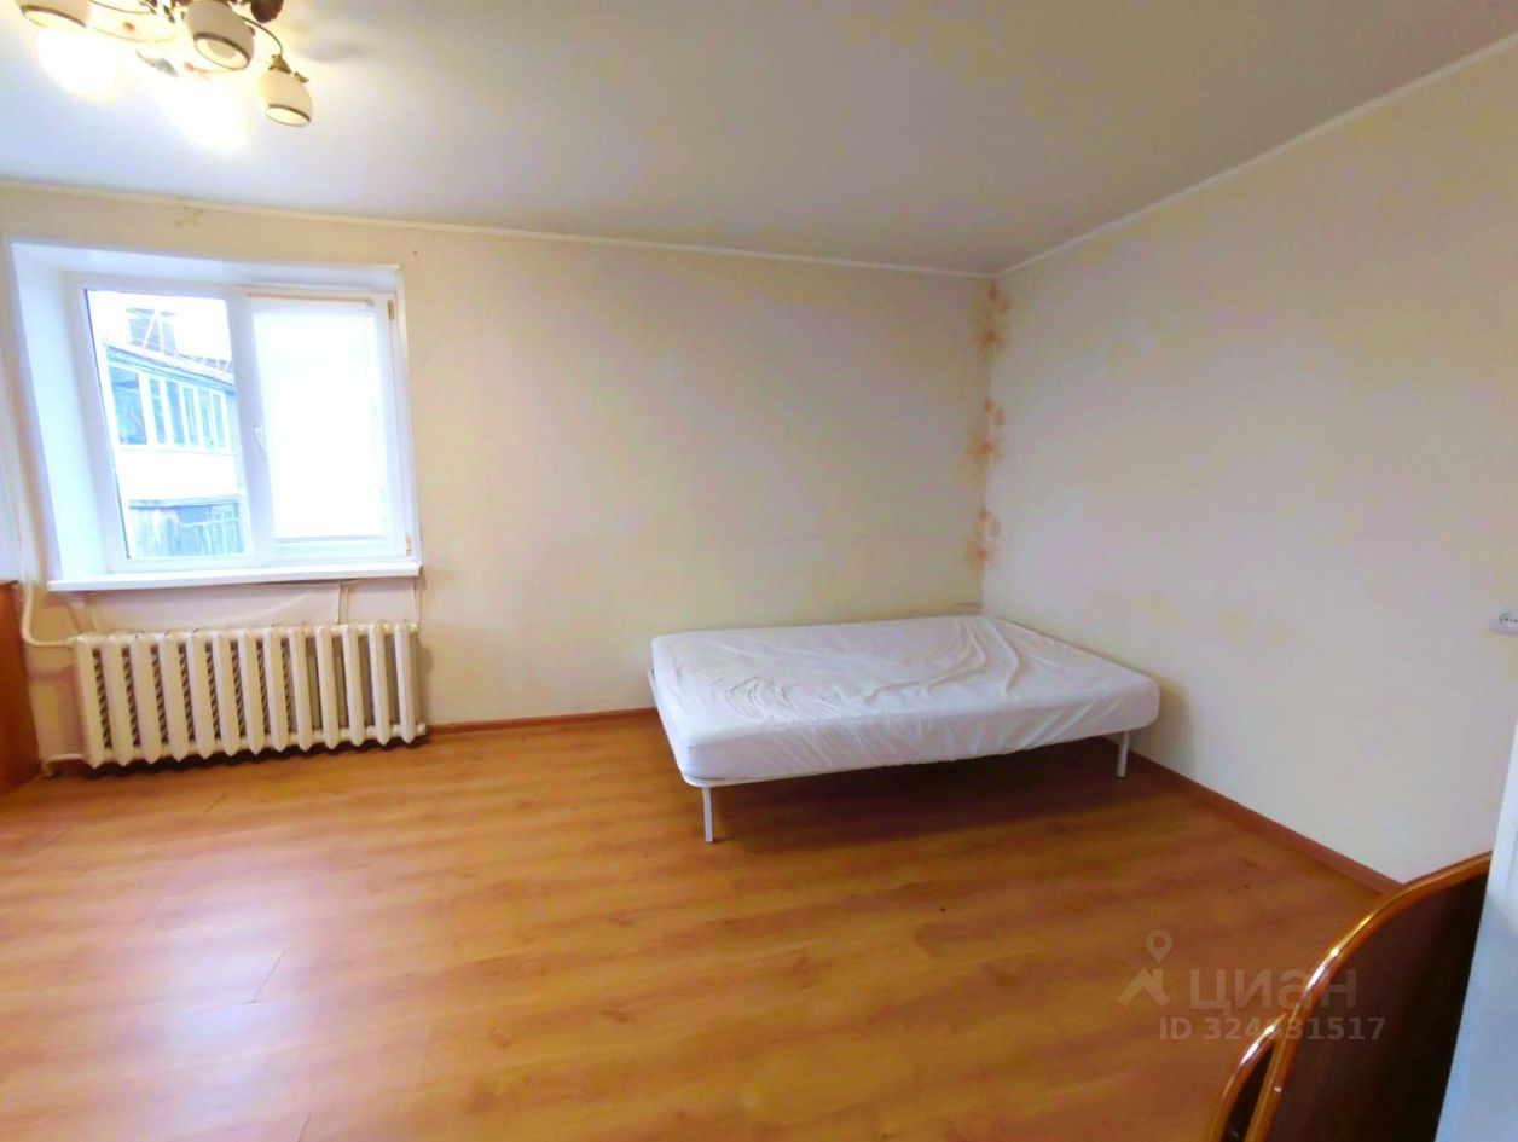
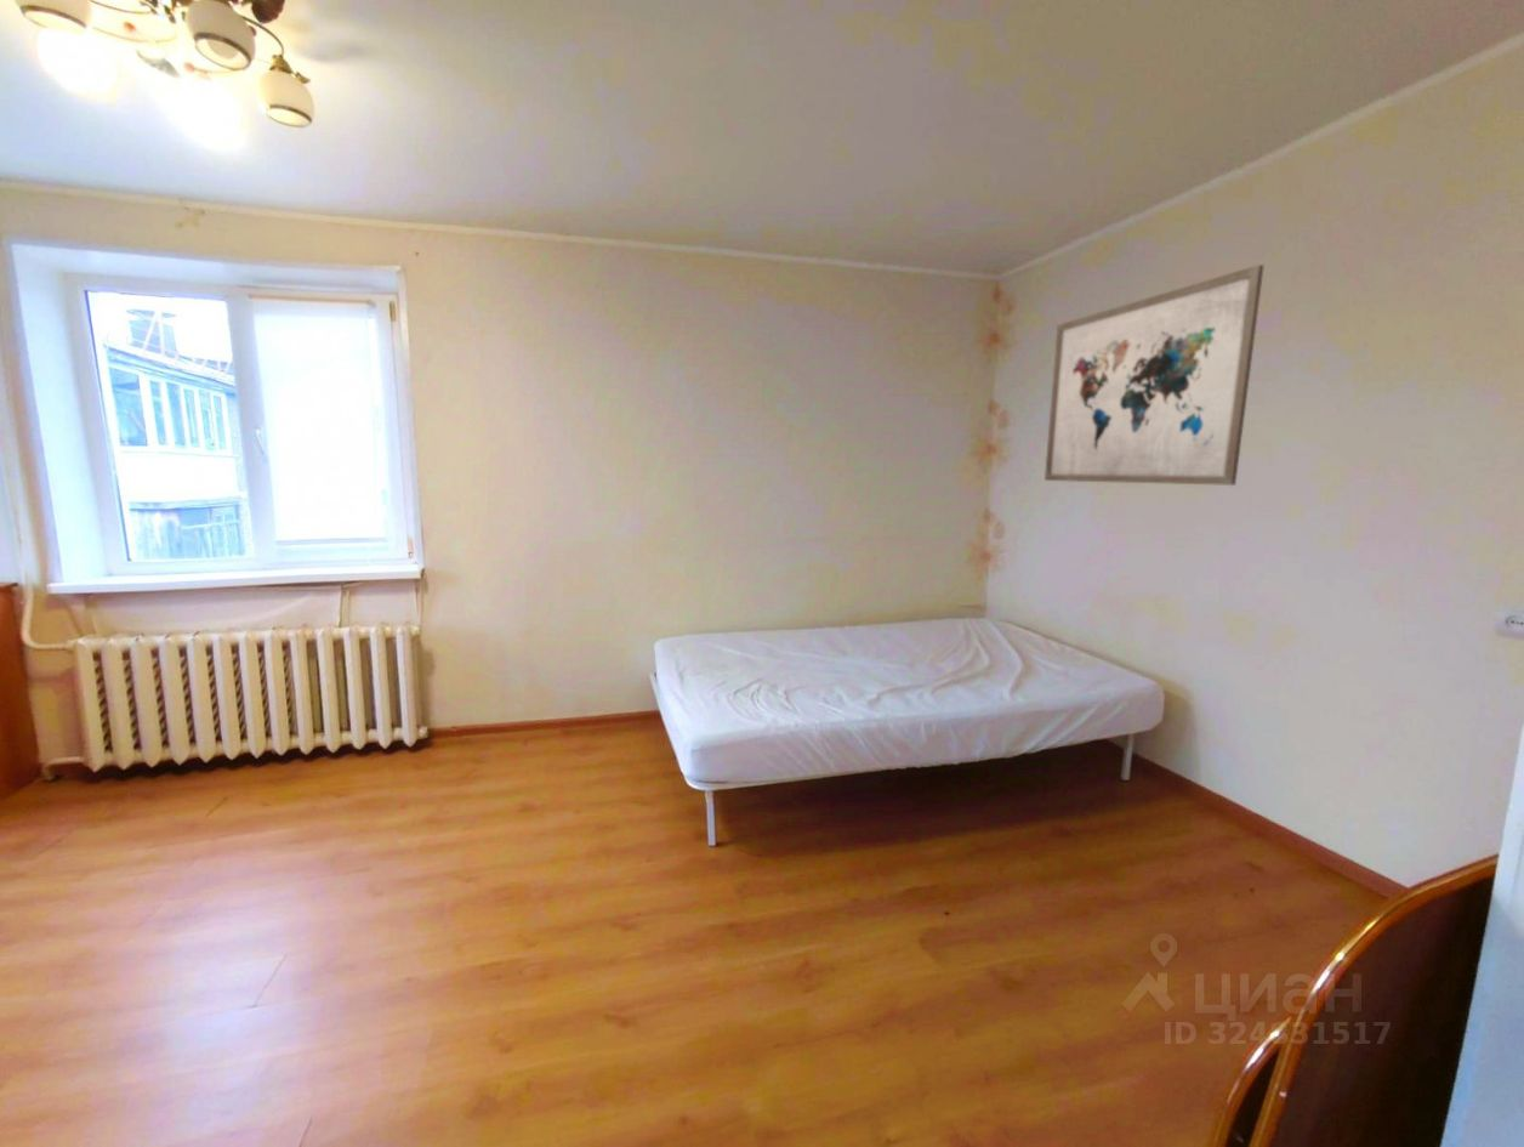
+ wall art [1044,263,1264,487]
